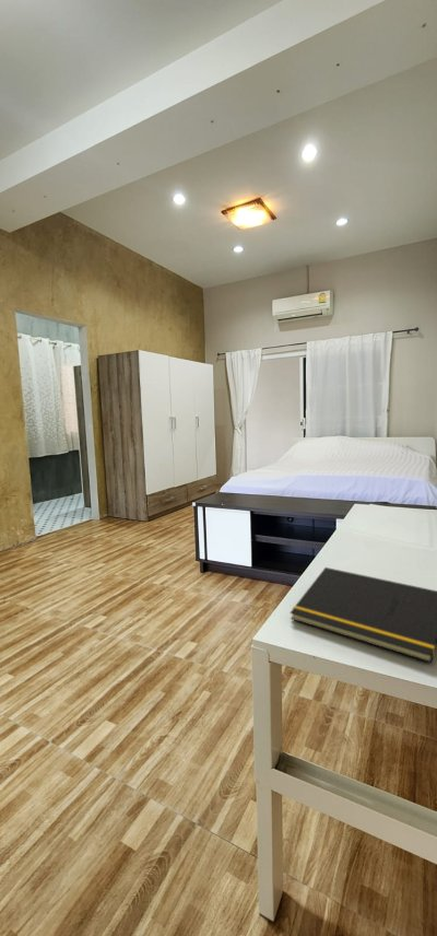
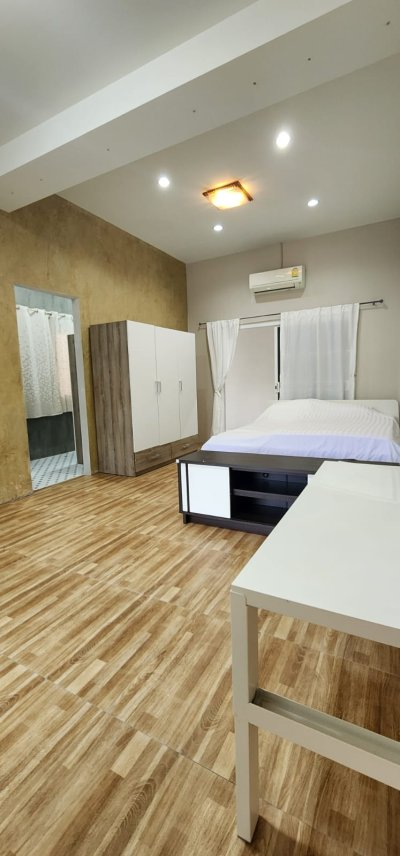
- notepad [288,566,437,664]
